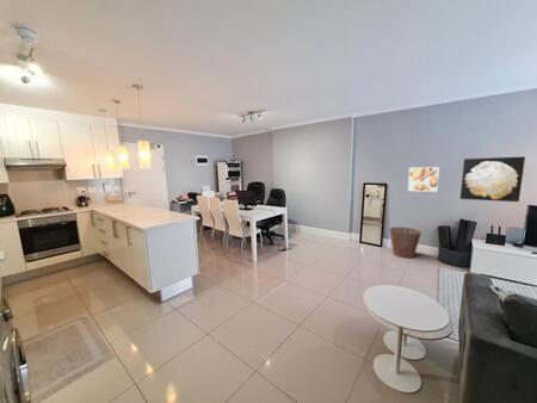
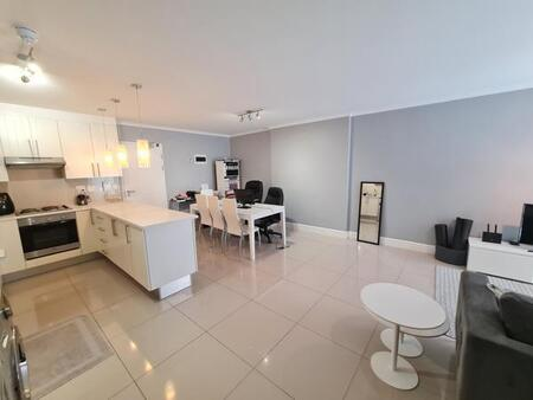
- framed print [407,166,440,193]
- basket [389,227,422,259]
- wall art [459,156,526,203]
